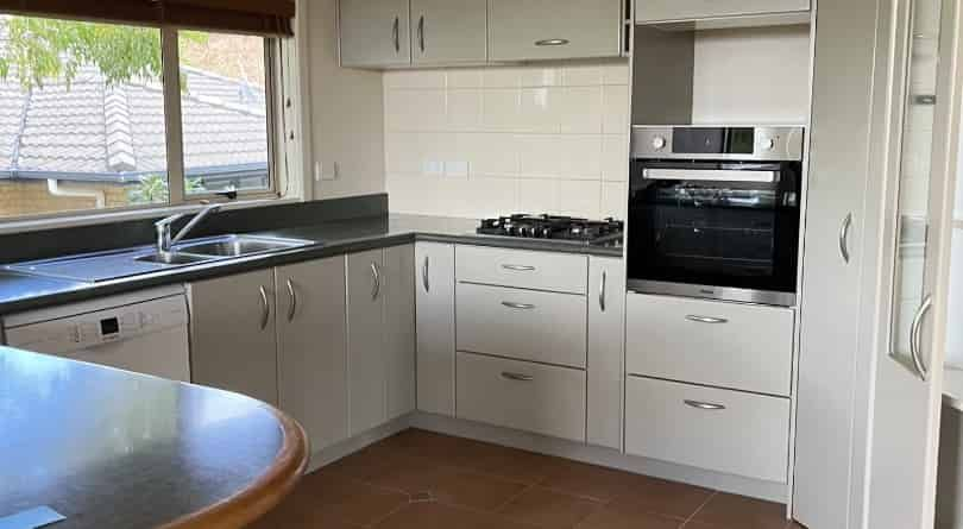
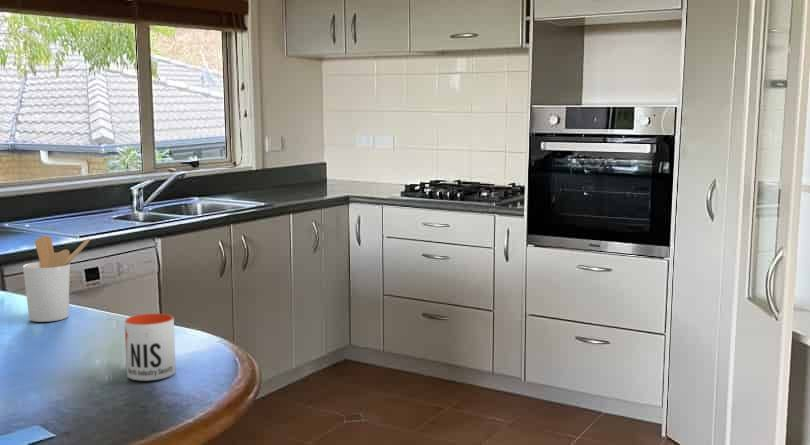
+ utensil holder [22,234,91,323]
+ mug [124,313,176,381]
